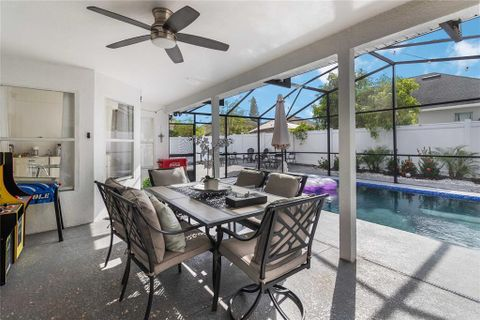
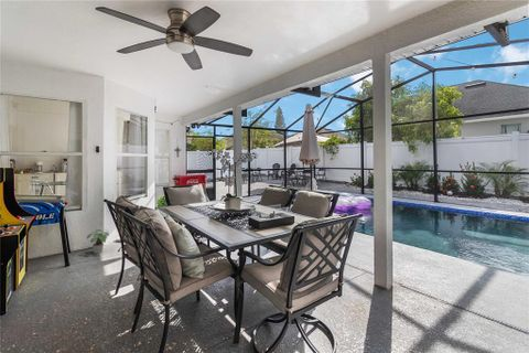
+ potted plant [86,228,110,255]
